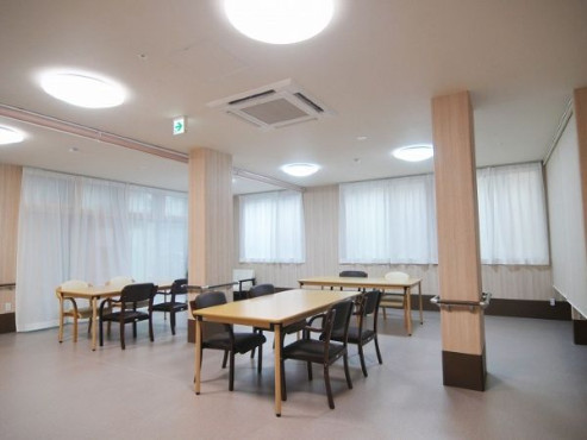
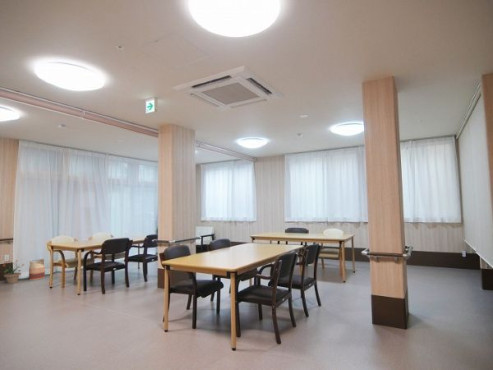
+ basket [28,258,46,281]
+ potted plant [1,259,25,284]
